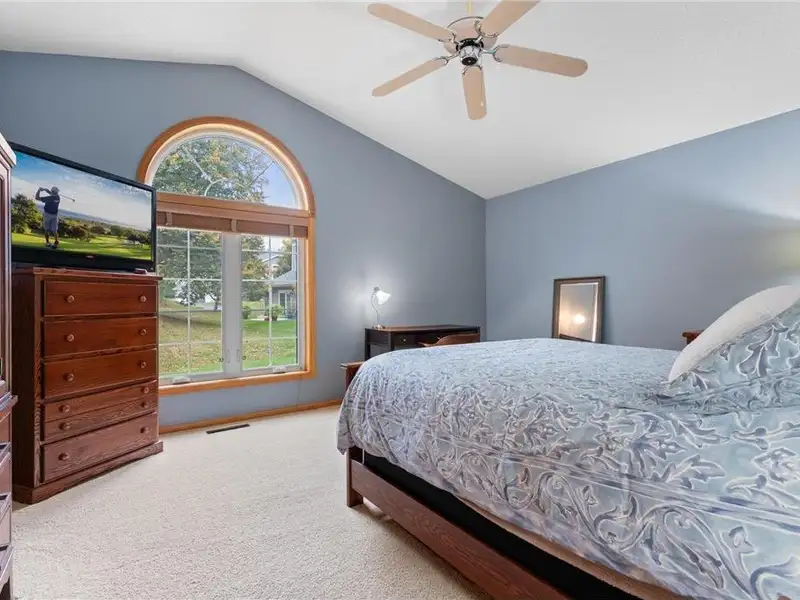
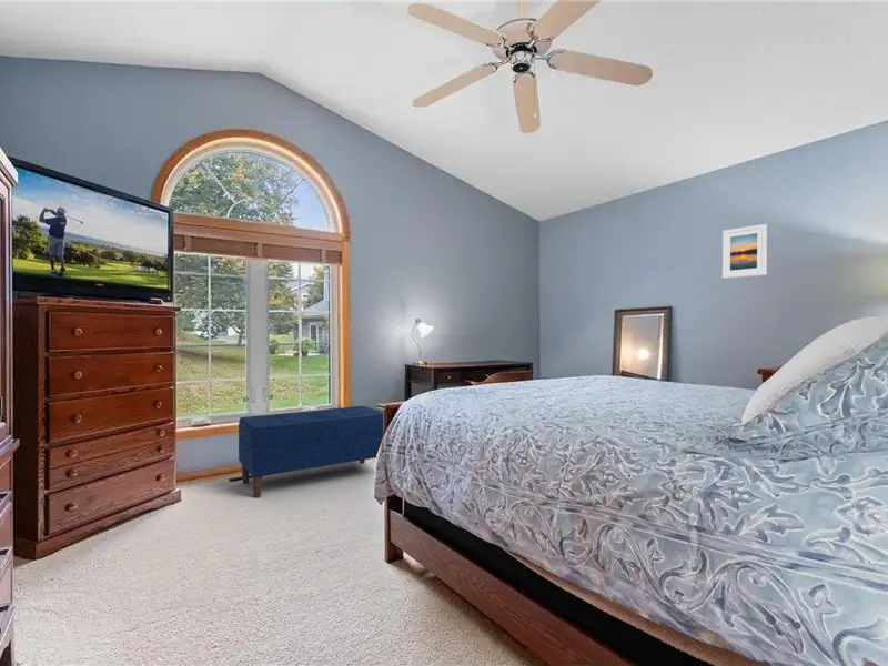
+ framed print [722,223,768,280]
+ bench [238,405,384,500]
